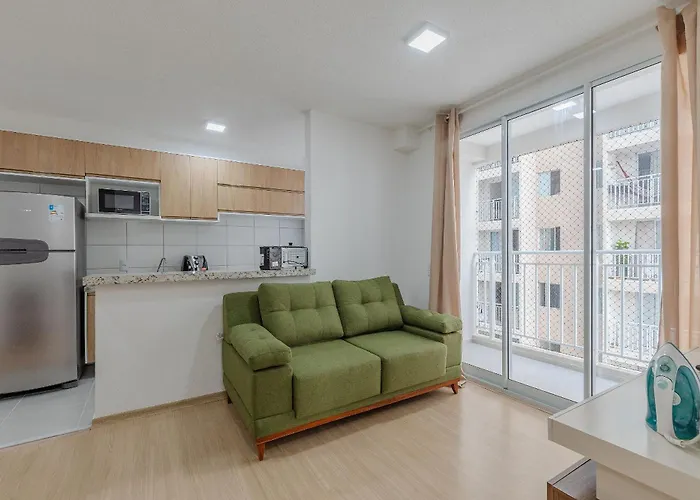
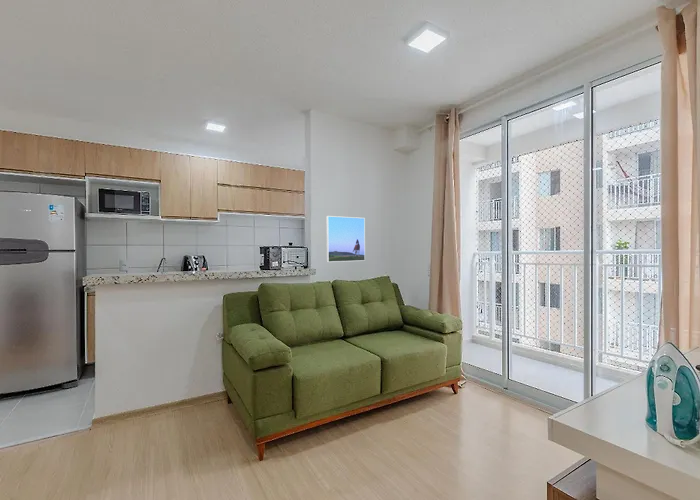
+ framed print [325,215,366,263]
